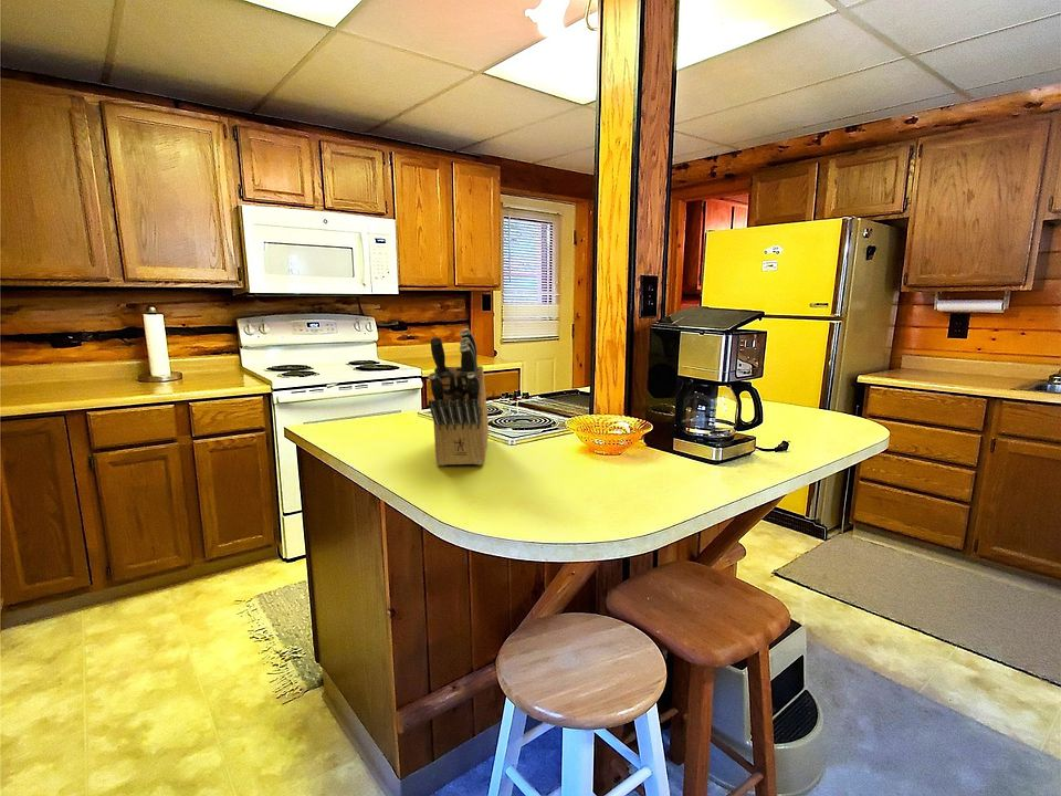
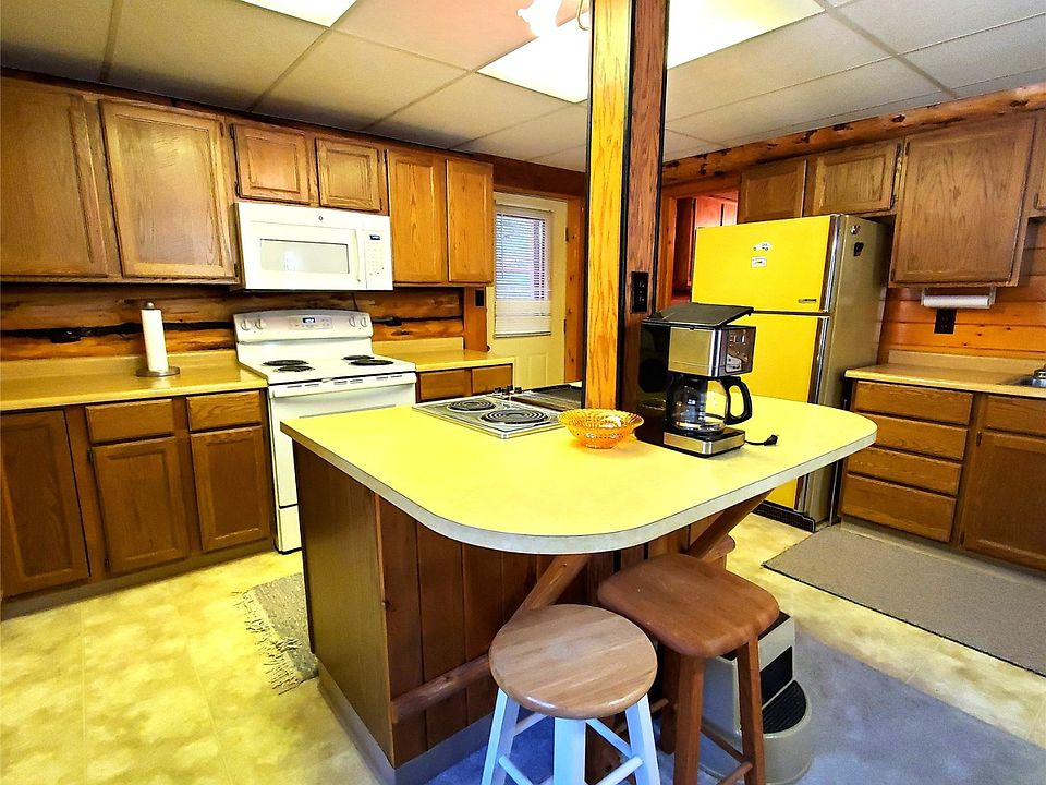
- knife block [428,327,490,467]
